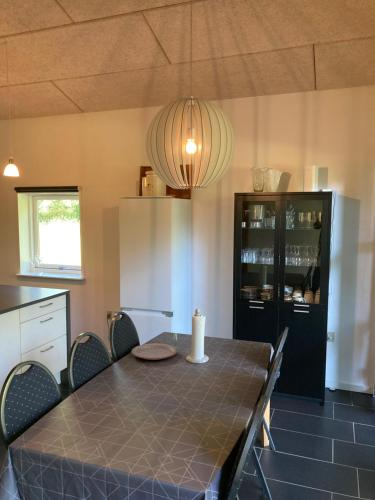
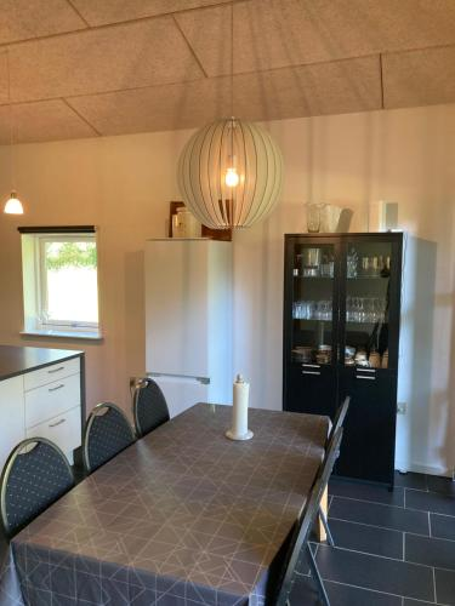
- plate [131,342,178,361]
